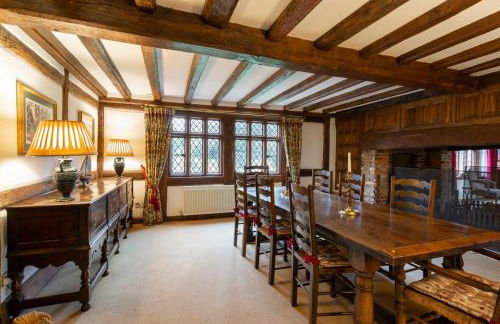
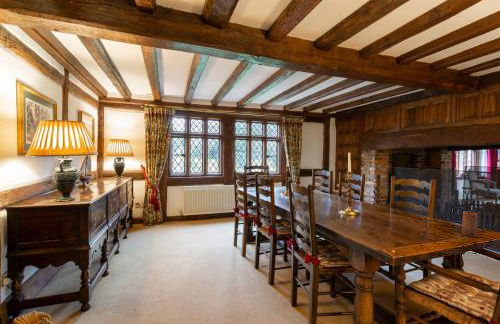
+ candle [461,210,479,238]
